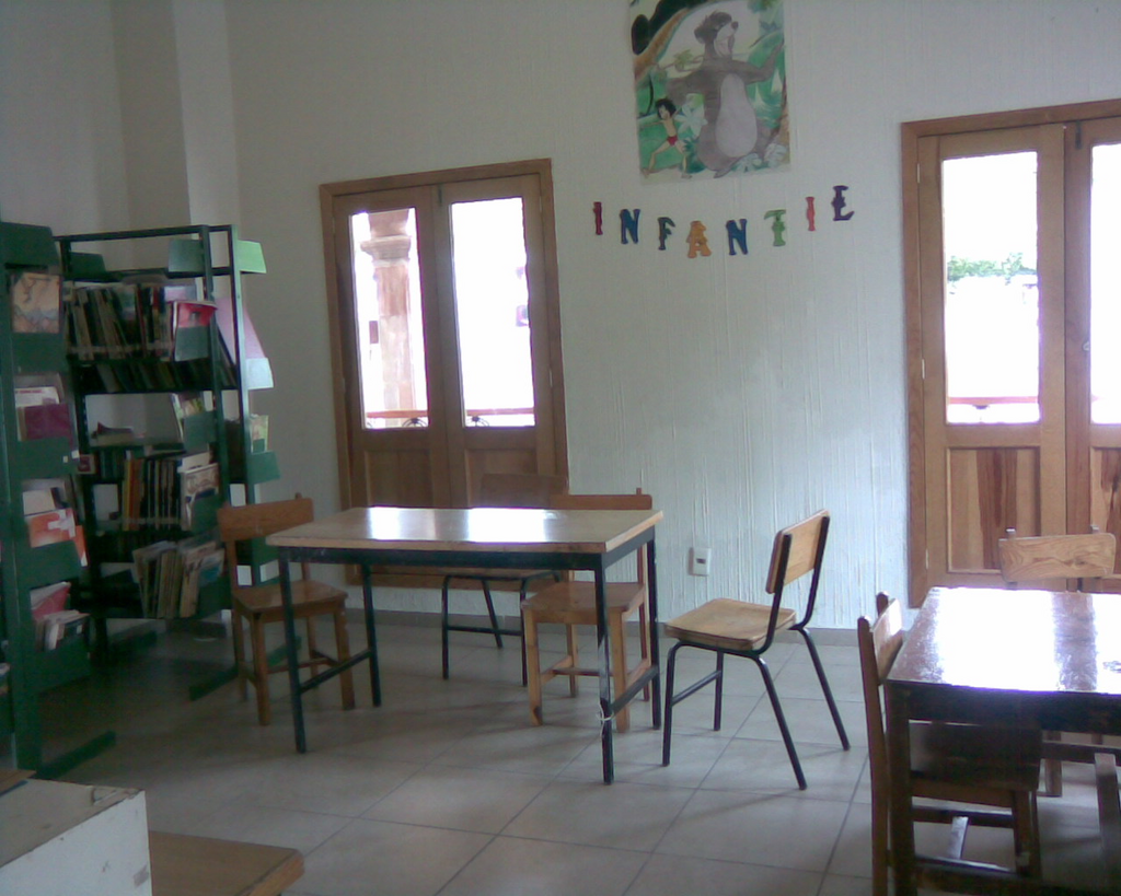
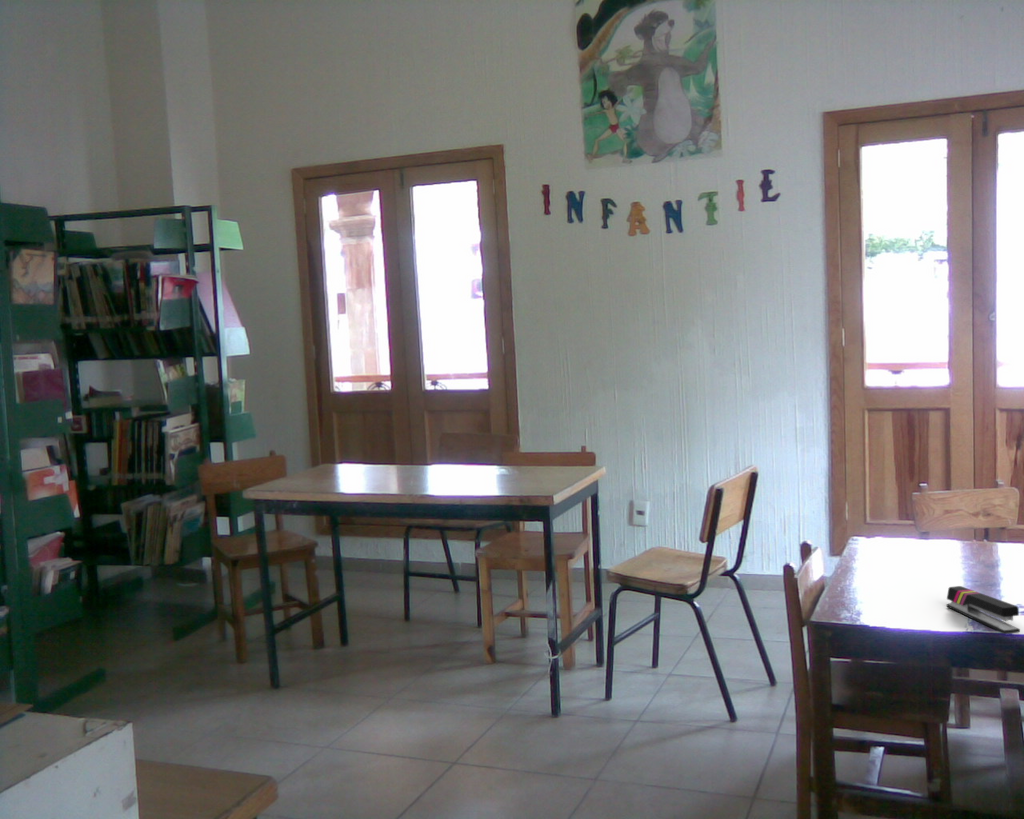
+ stapler [945,585,1021,635]
